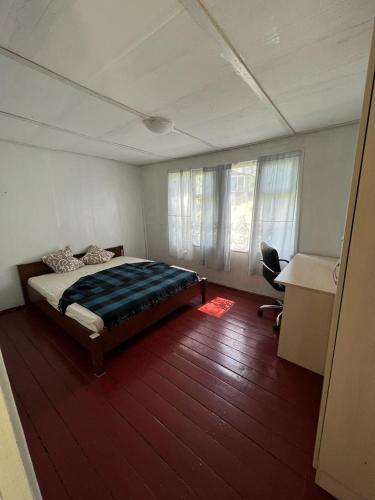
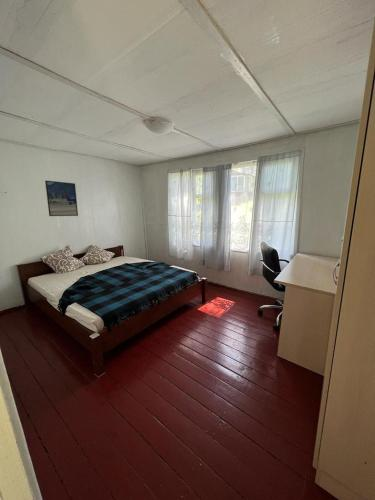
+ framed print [44,179,79,217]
